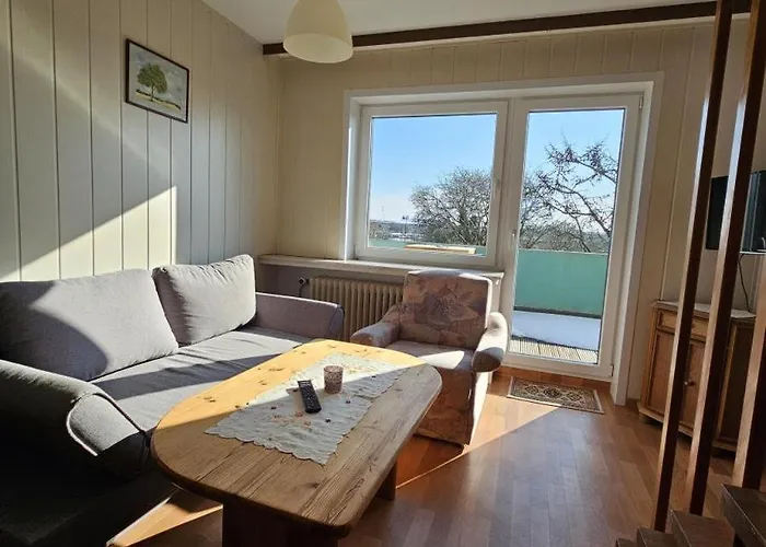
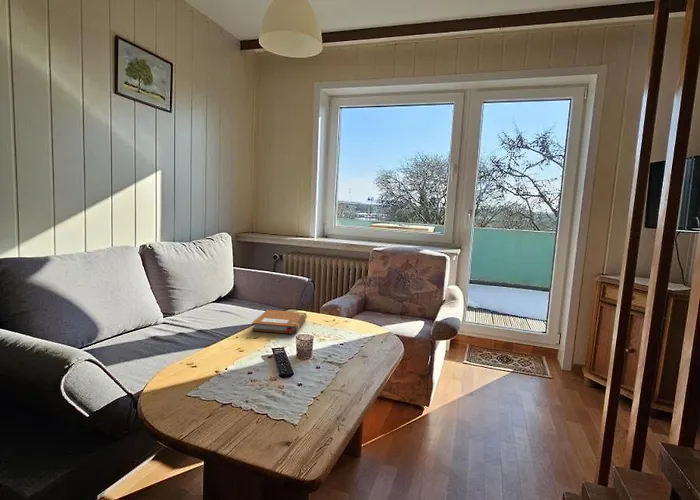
+ notebook [251,309,308,335]
